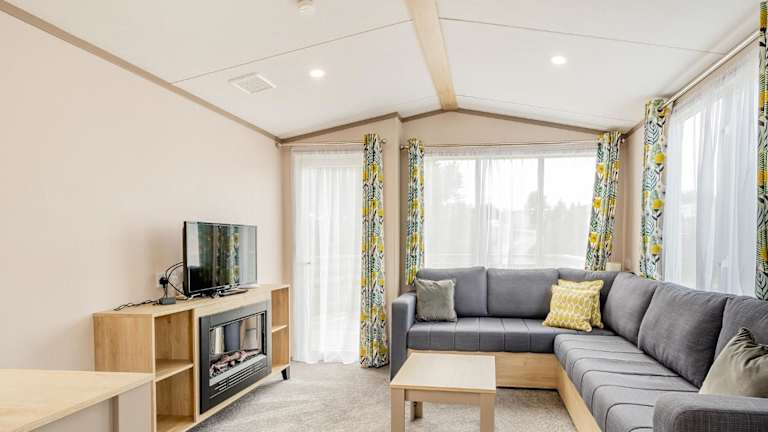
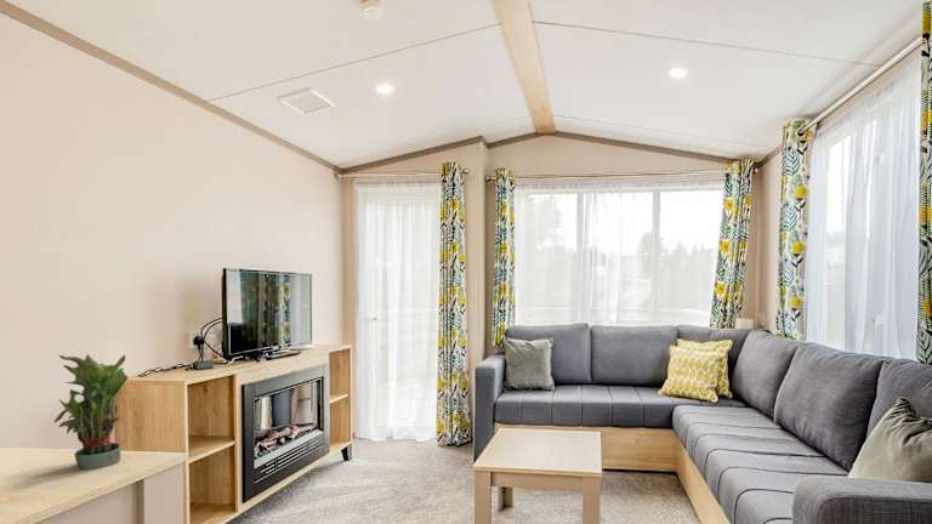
+ potted plant [52,353,130,471]
